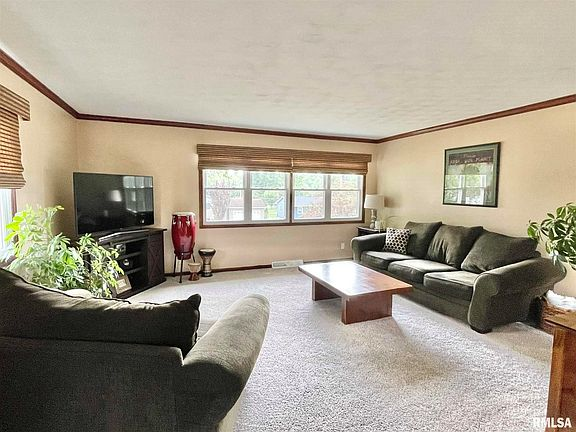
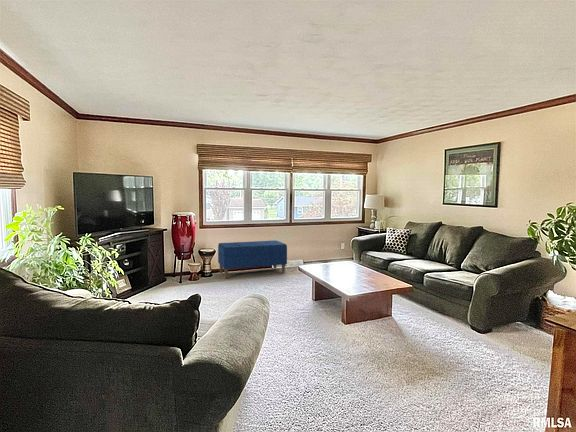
+ bench [217,239,288,280]
